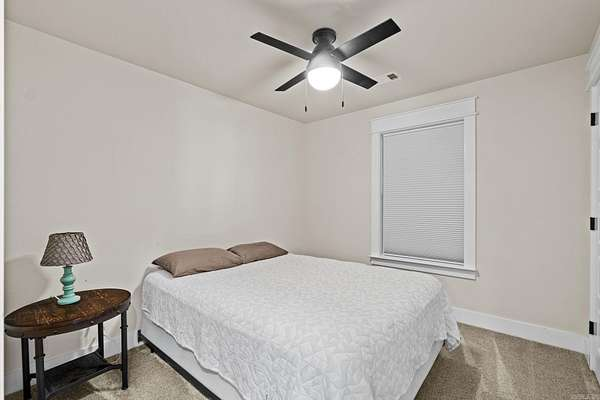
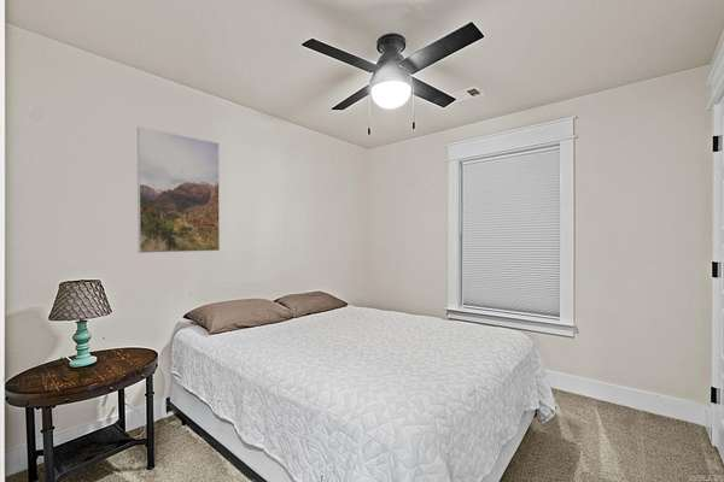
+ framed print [136,125,221,254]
